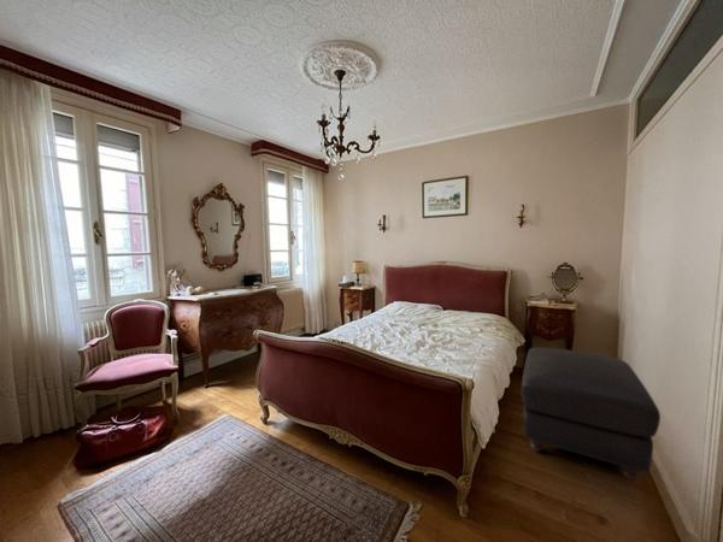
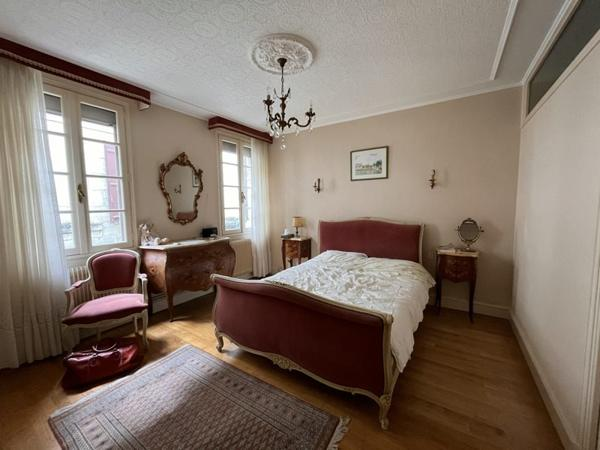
- ottoman [521,347,662,482]
